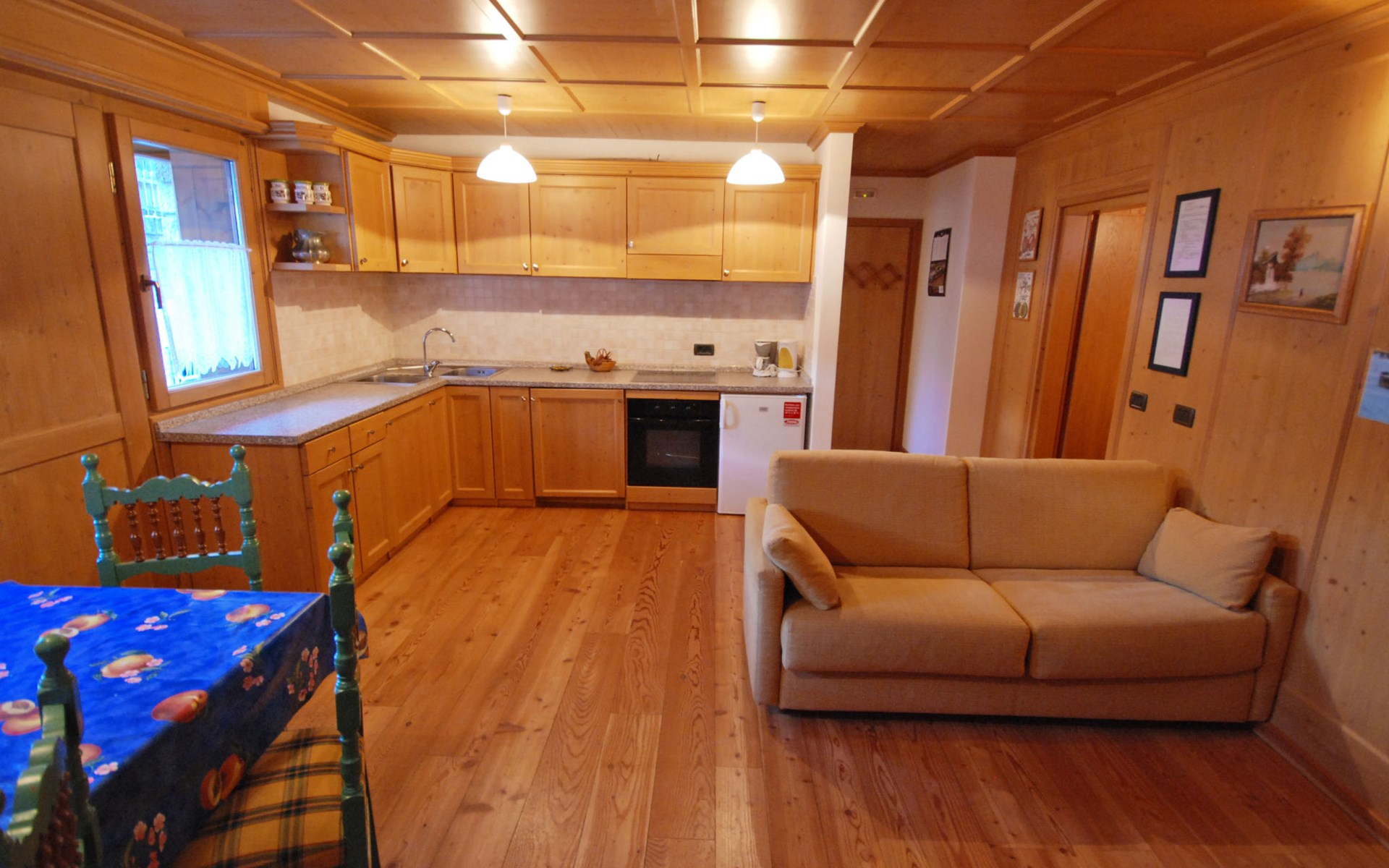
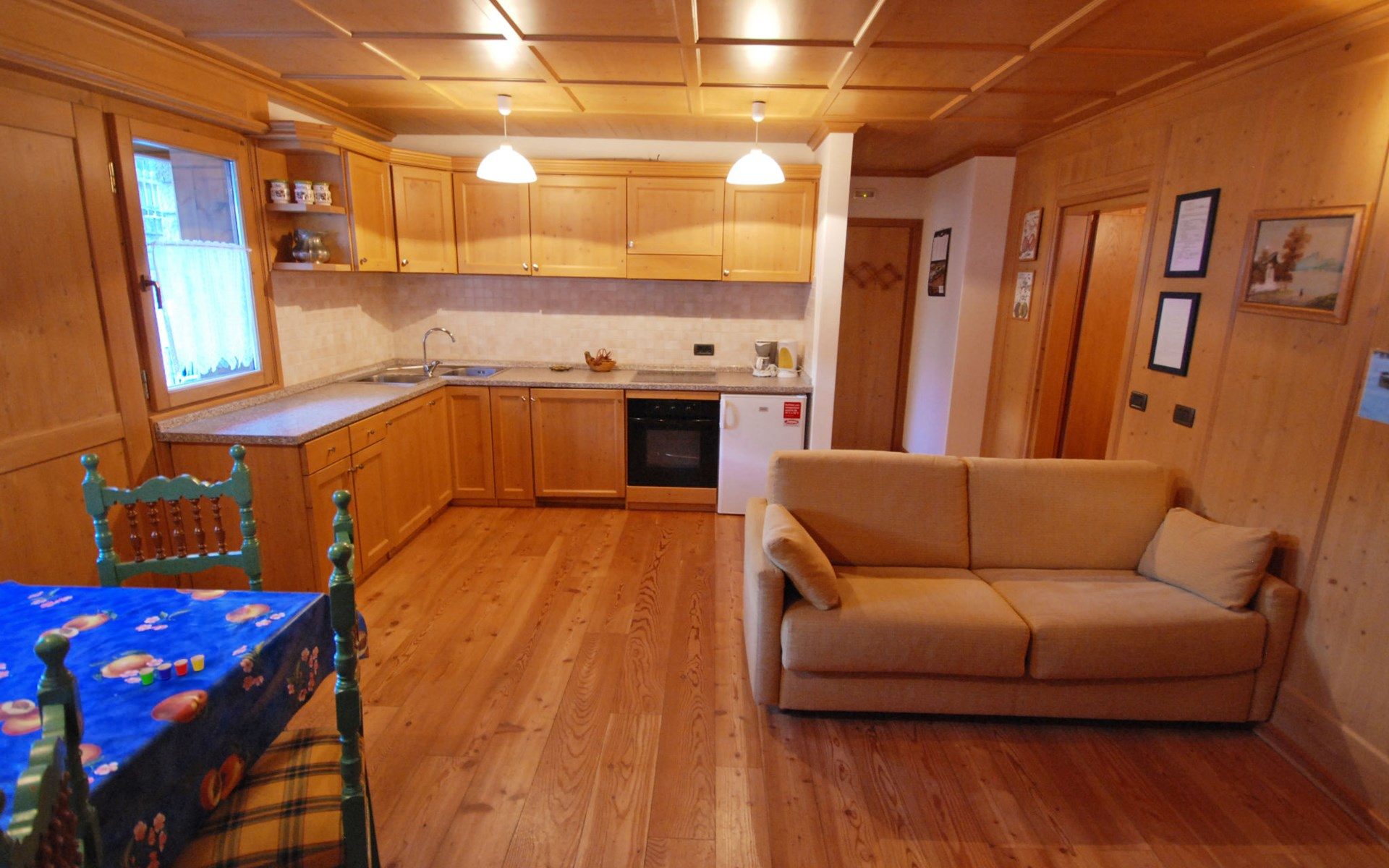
+ cup [138,654,205,686]
